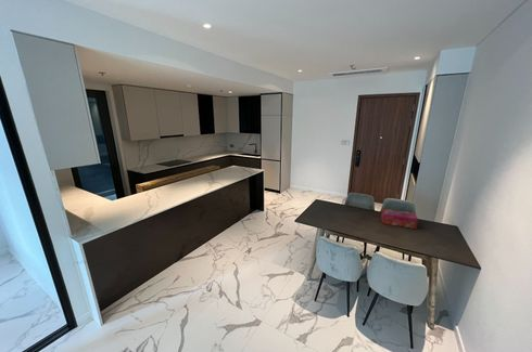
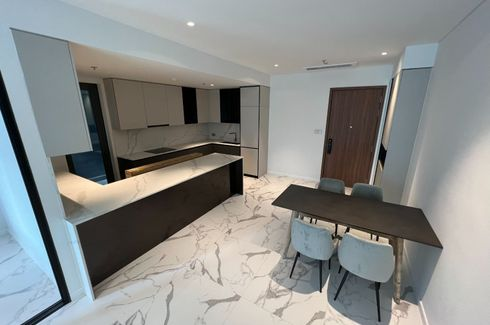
- tissue box [380,208,419,230]
